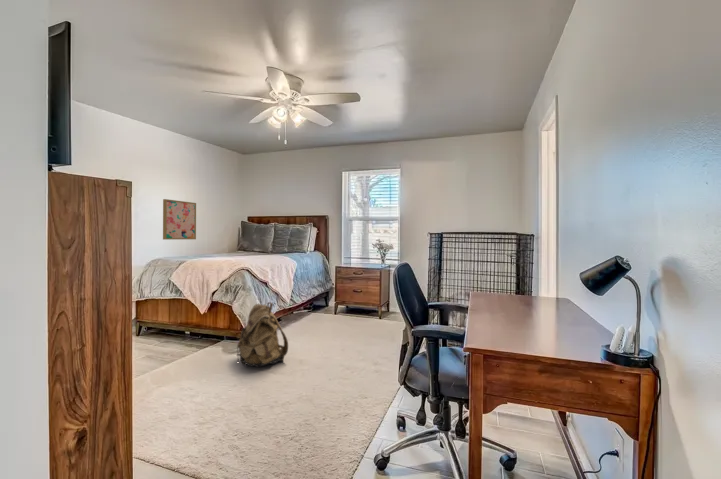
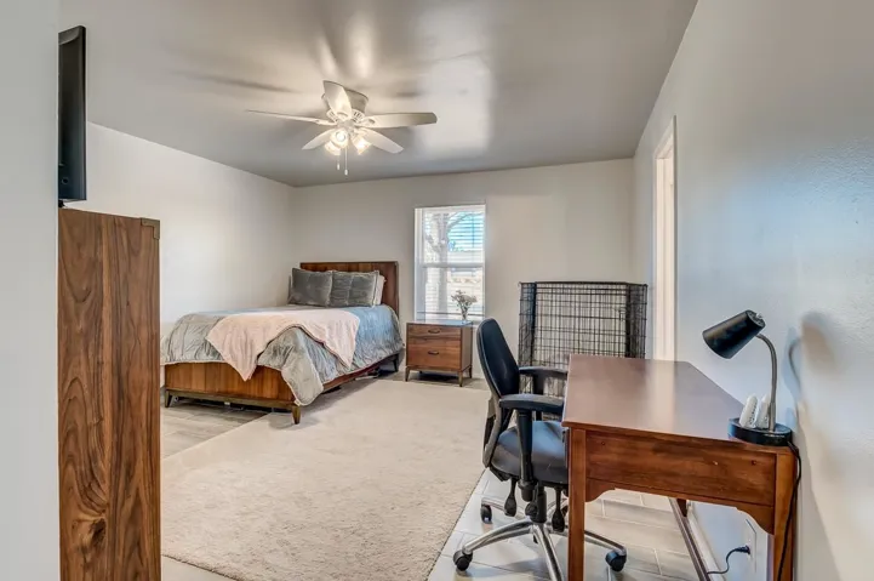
- backpack [236,301,289,368]
- wall art [162,198,197,241]
